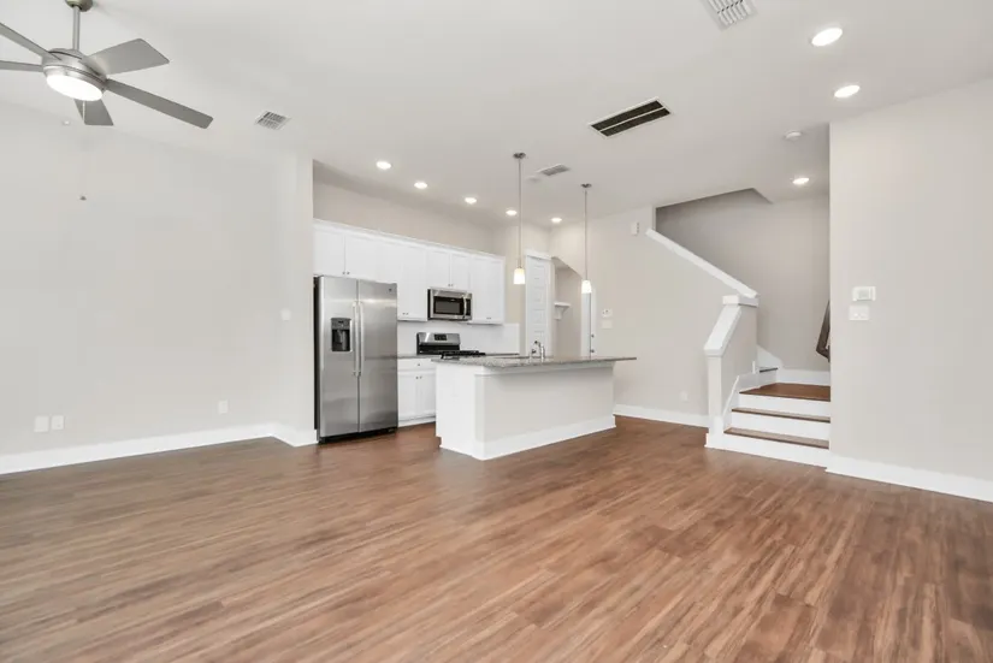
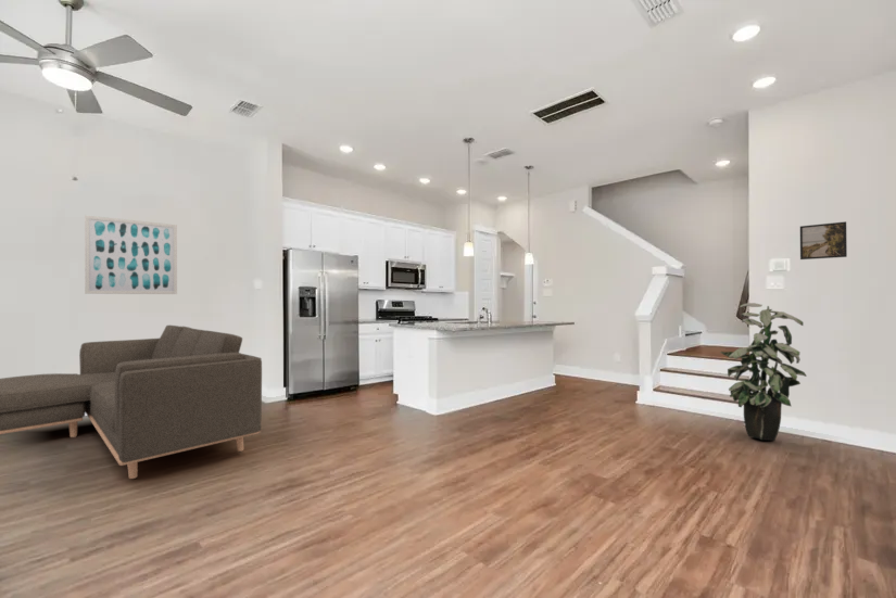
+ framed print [799,220,848,260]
+ indoor plant [719,302,808,442]
+ sofa [0,325,263,480]
+ wall art [84,214,178,295]
